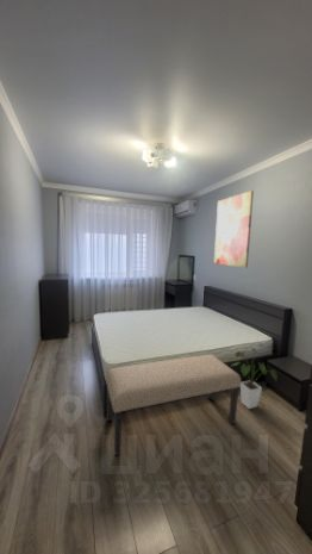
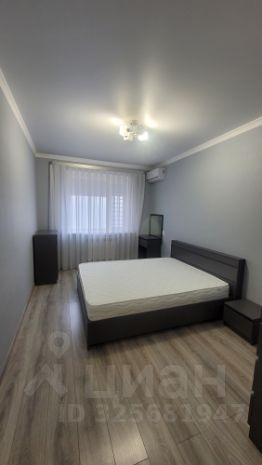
- wall art [213,189,255,269]
- bench [105,354,242,456]
- house plant [231,346,279,410]
